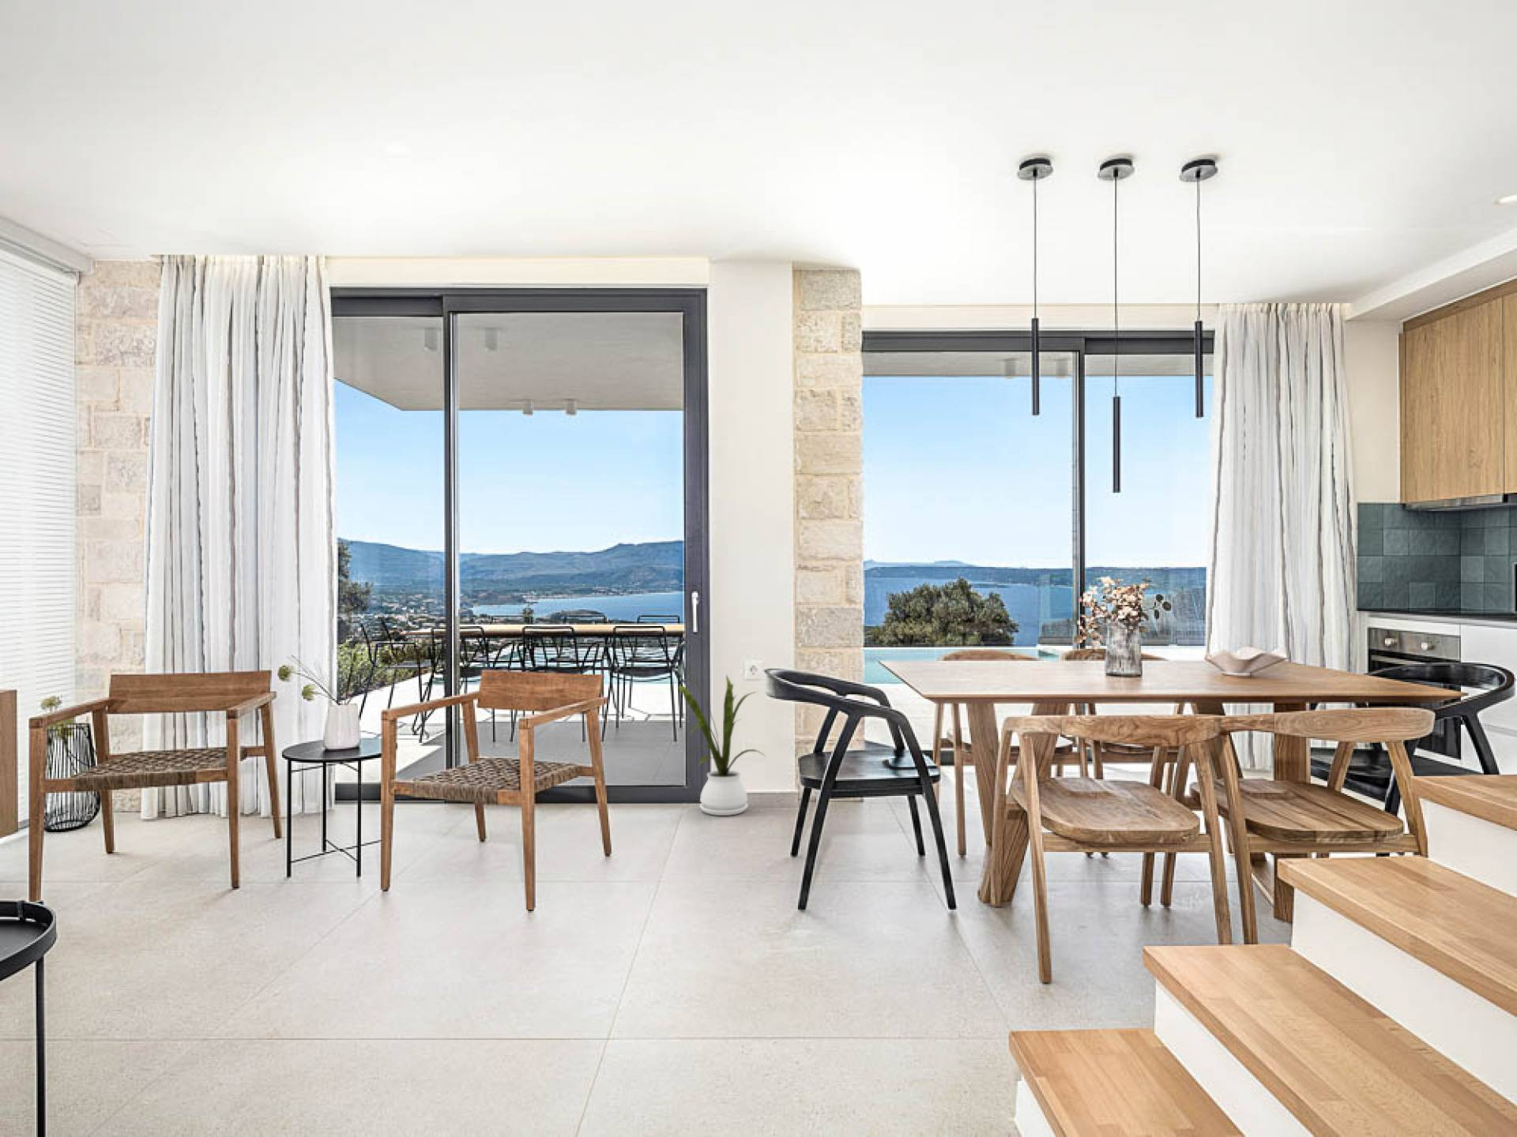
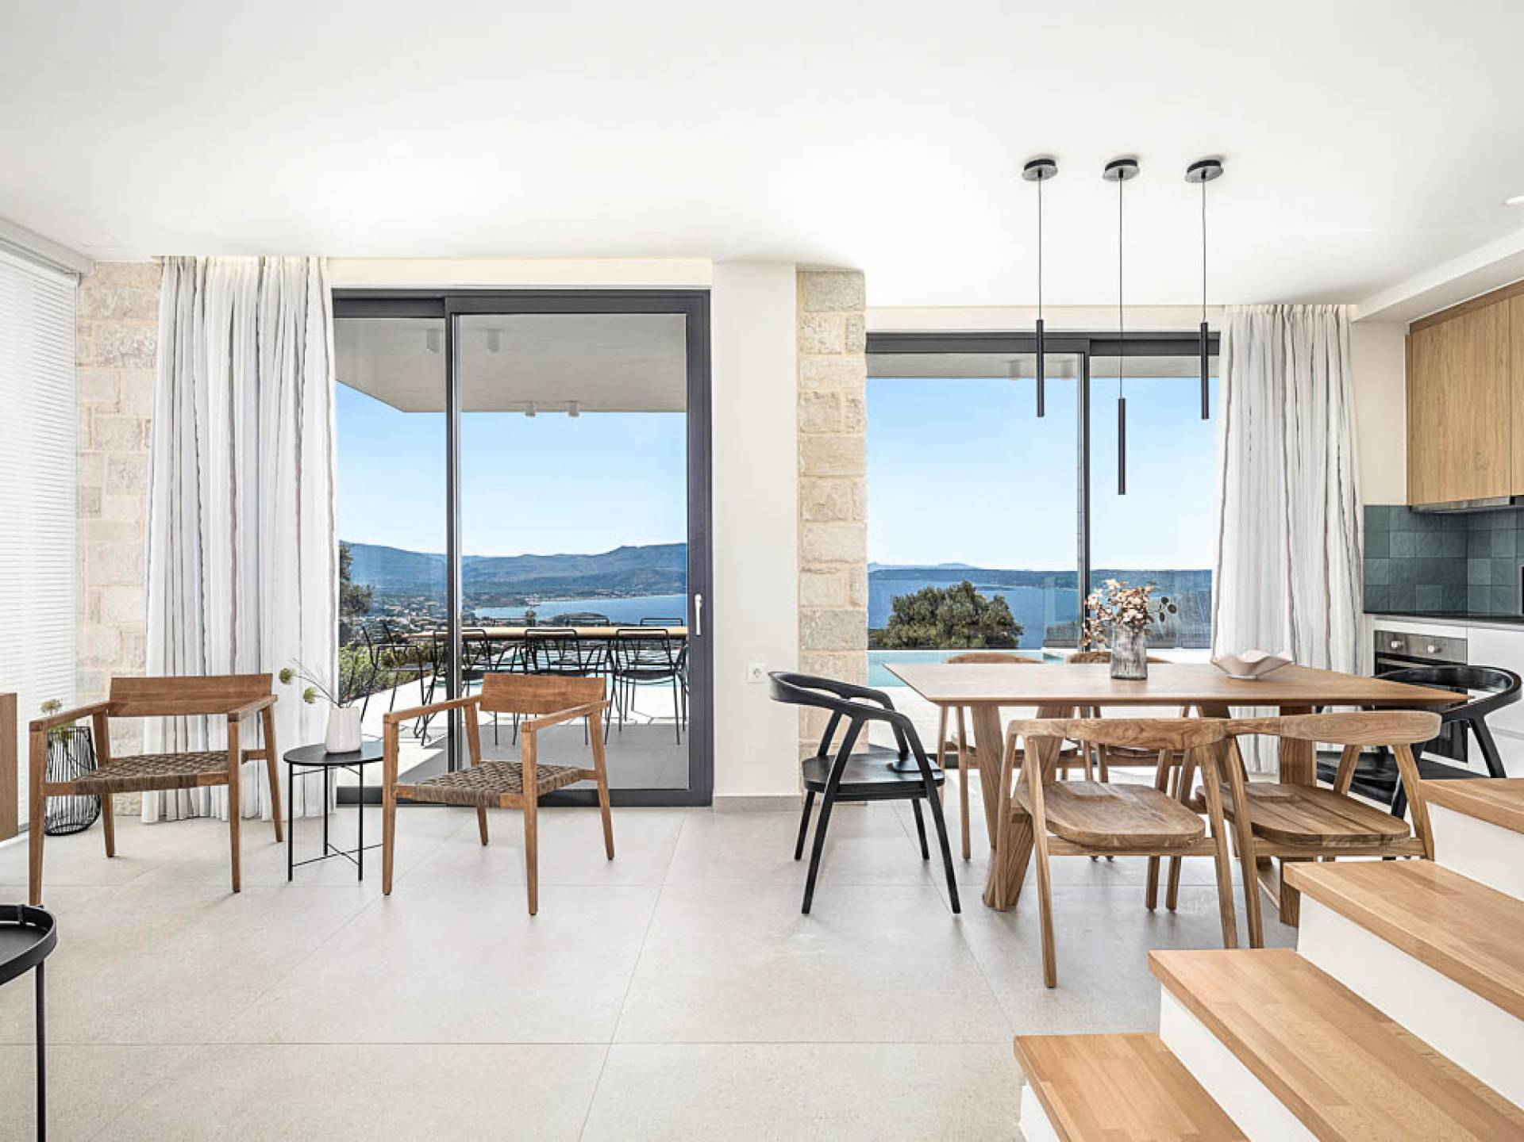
- house plant [670,663,767,817]
